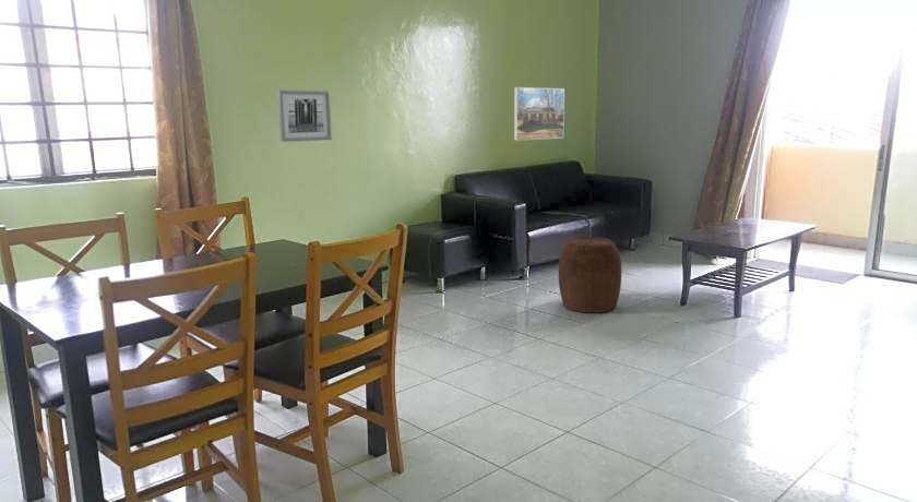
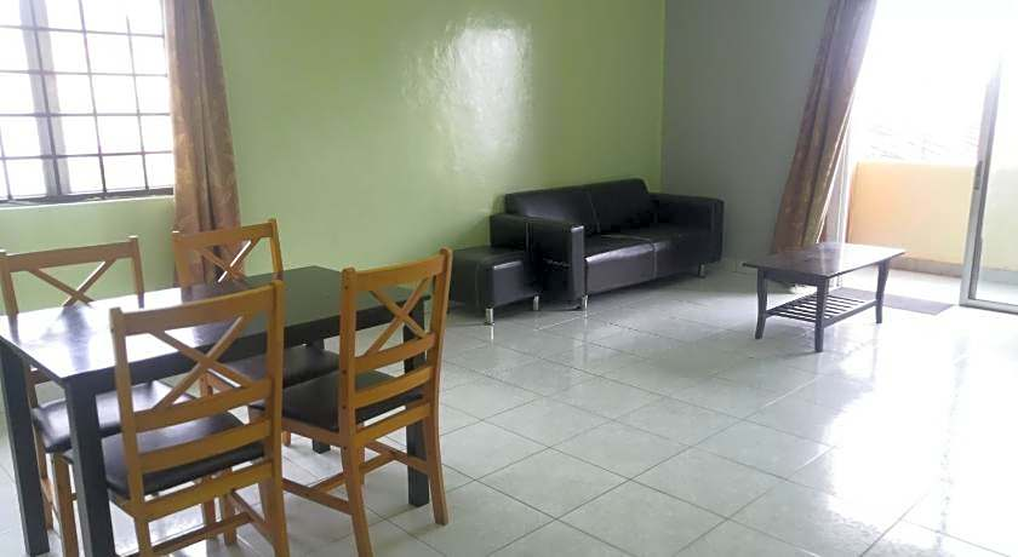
- stool [558,236,622,314]
- wall art [276,89,333,143]
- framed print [513,86,565,142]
